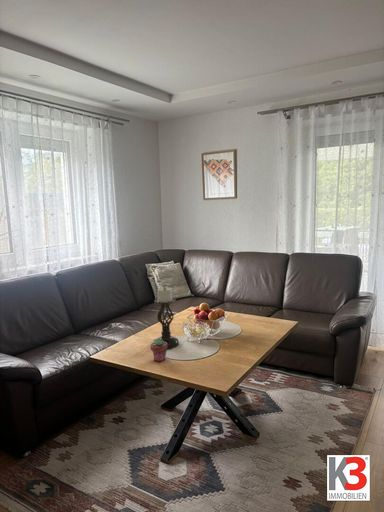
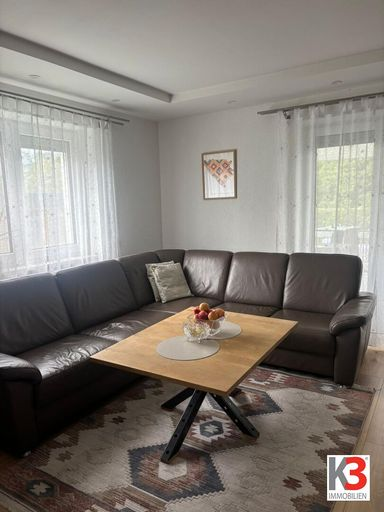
- potted succulent [149,337,167,362]
- candle holder [153,285,180,350]
